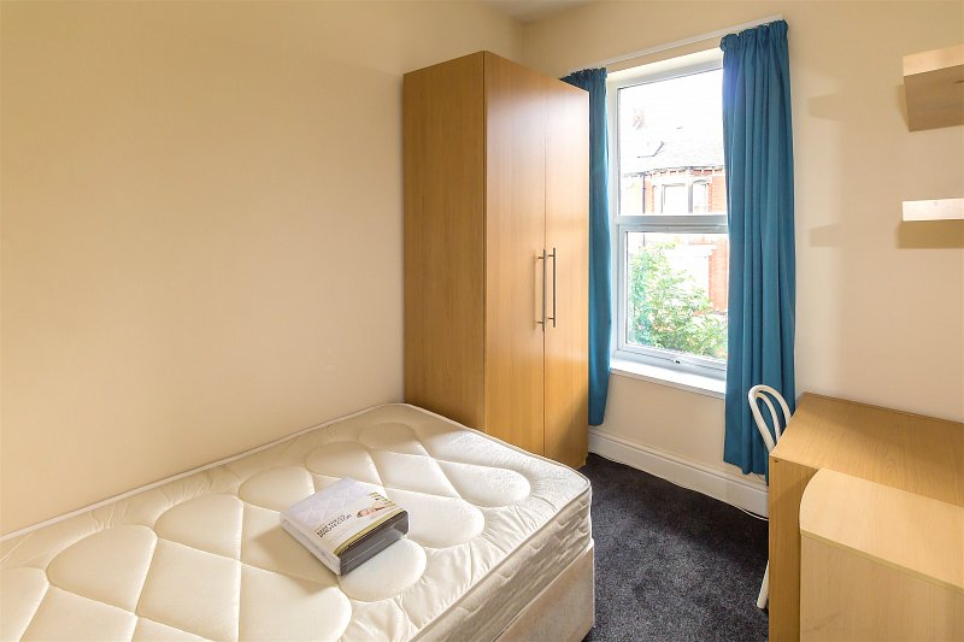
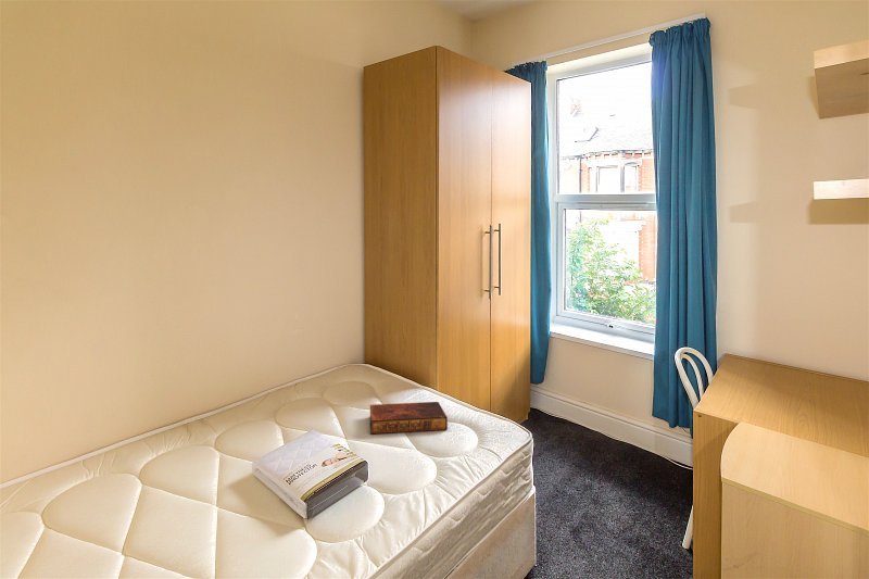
+ book [369,401,449,436]
